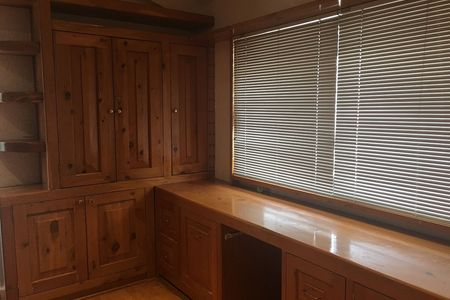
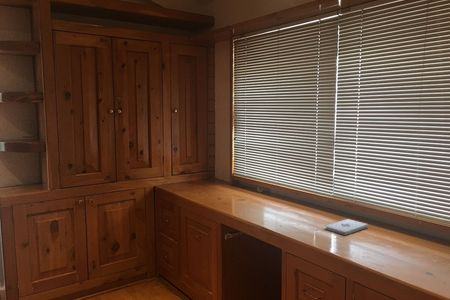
+ notepad [325,218,369,236]
